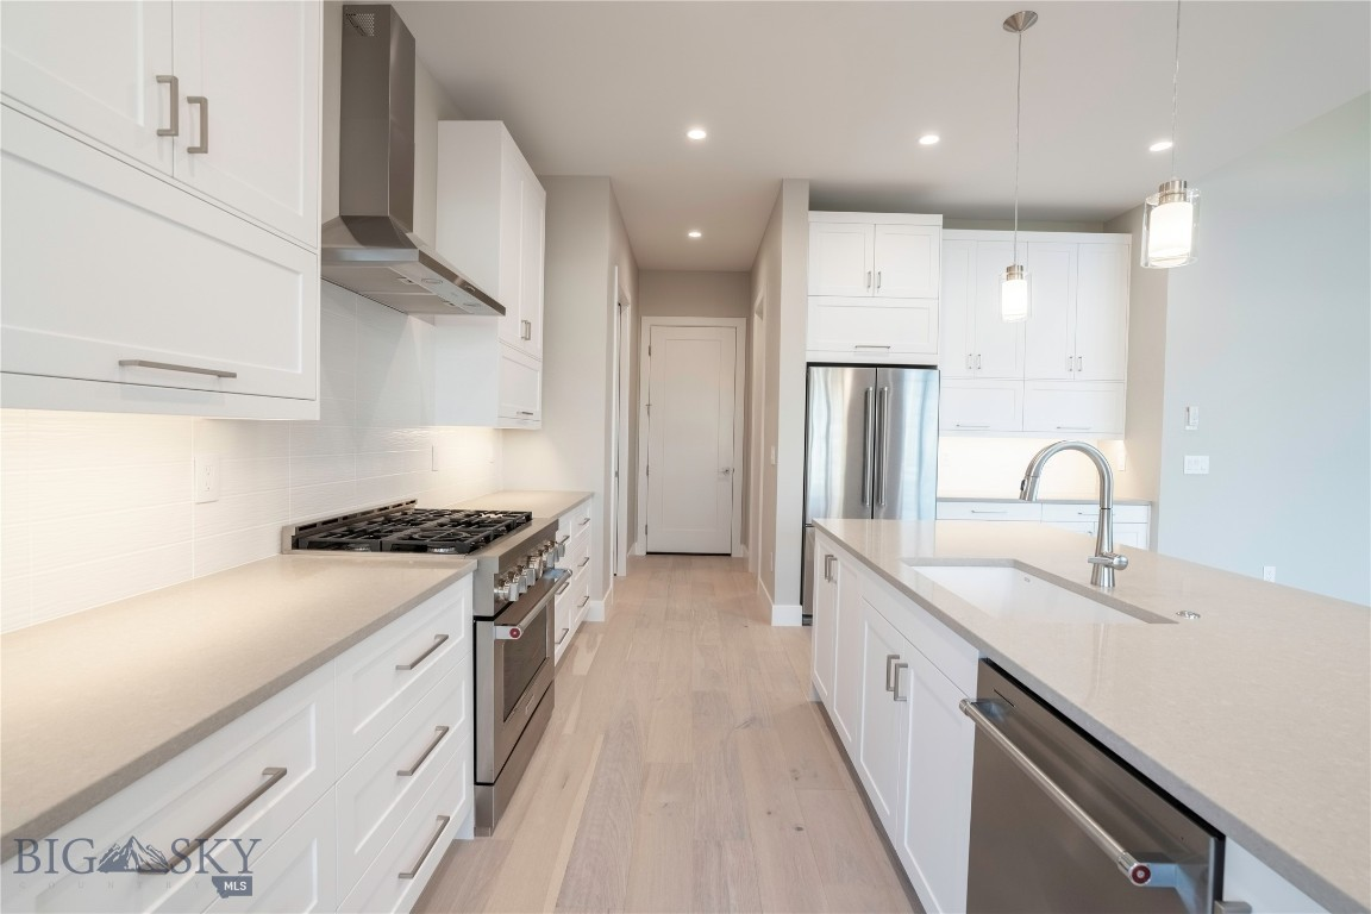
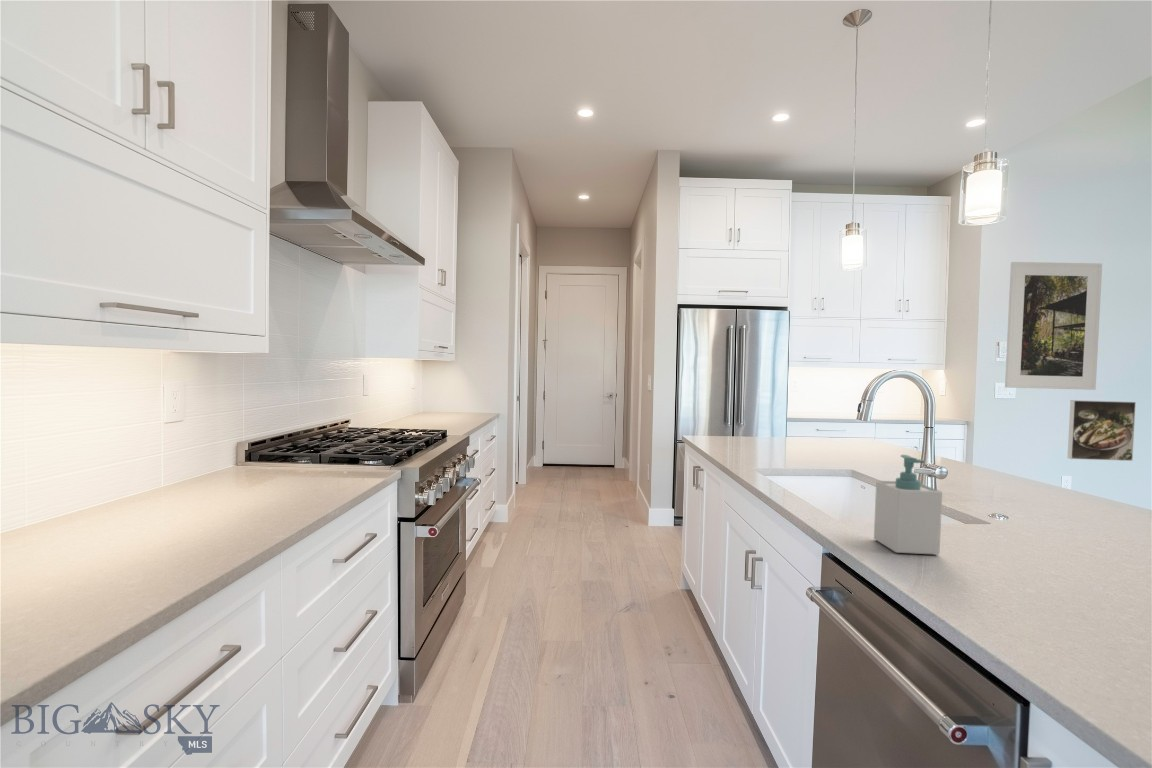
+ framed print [1004,261,1103,391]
+ soap bottle [873,454,943,556]
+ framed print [1066,399,1137,462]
